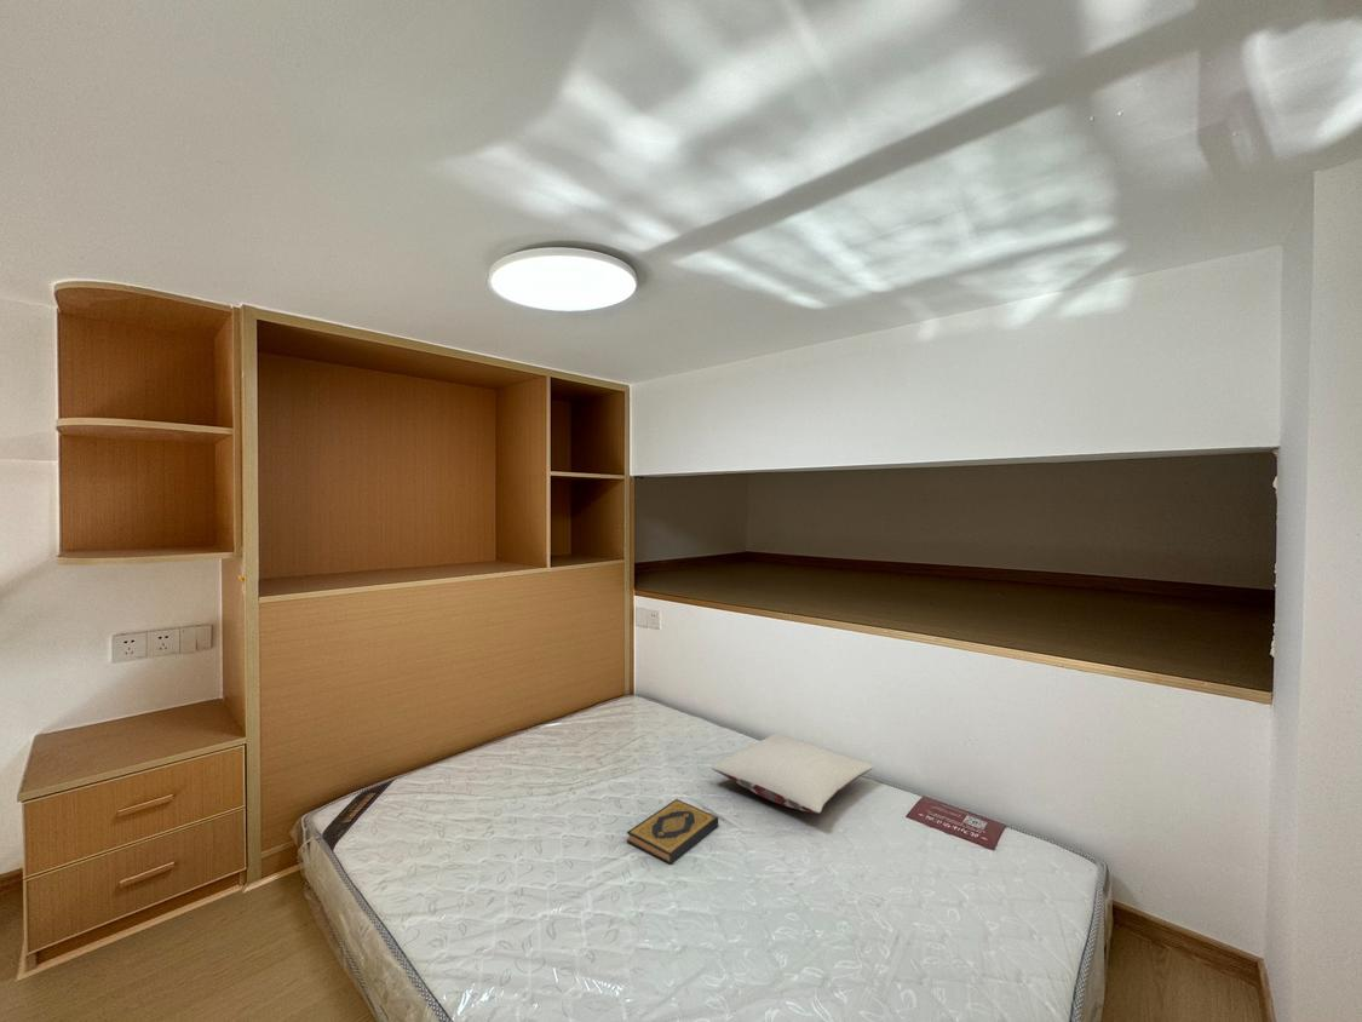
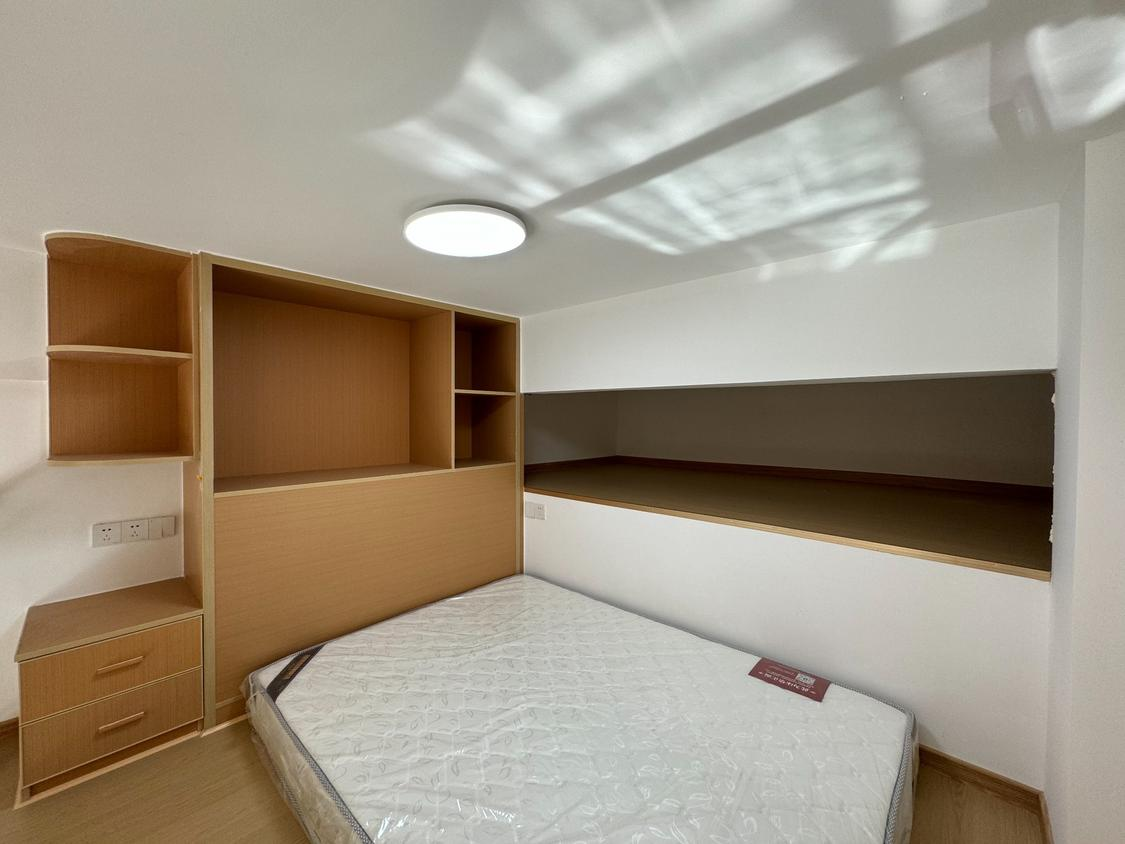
- hardback book [626,798,719,865]
- pillow [711,731,874,815]
